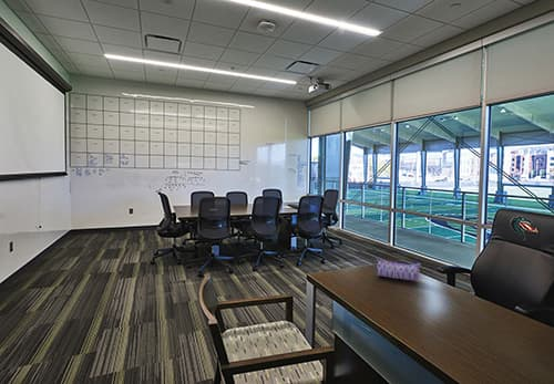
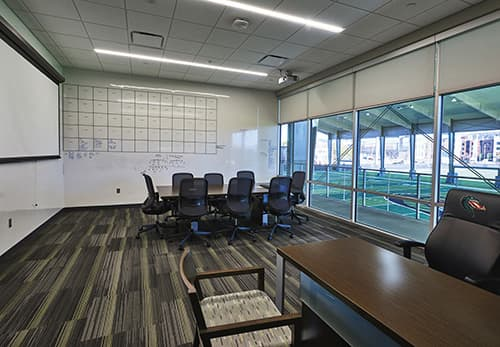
- pencil case [373,258,421,282]
